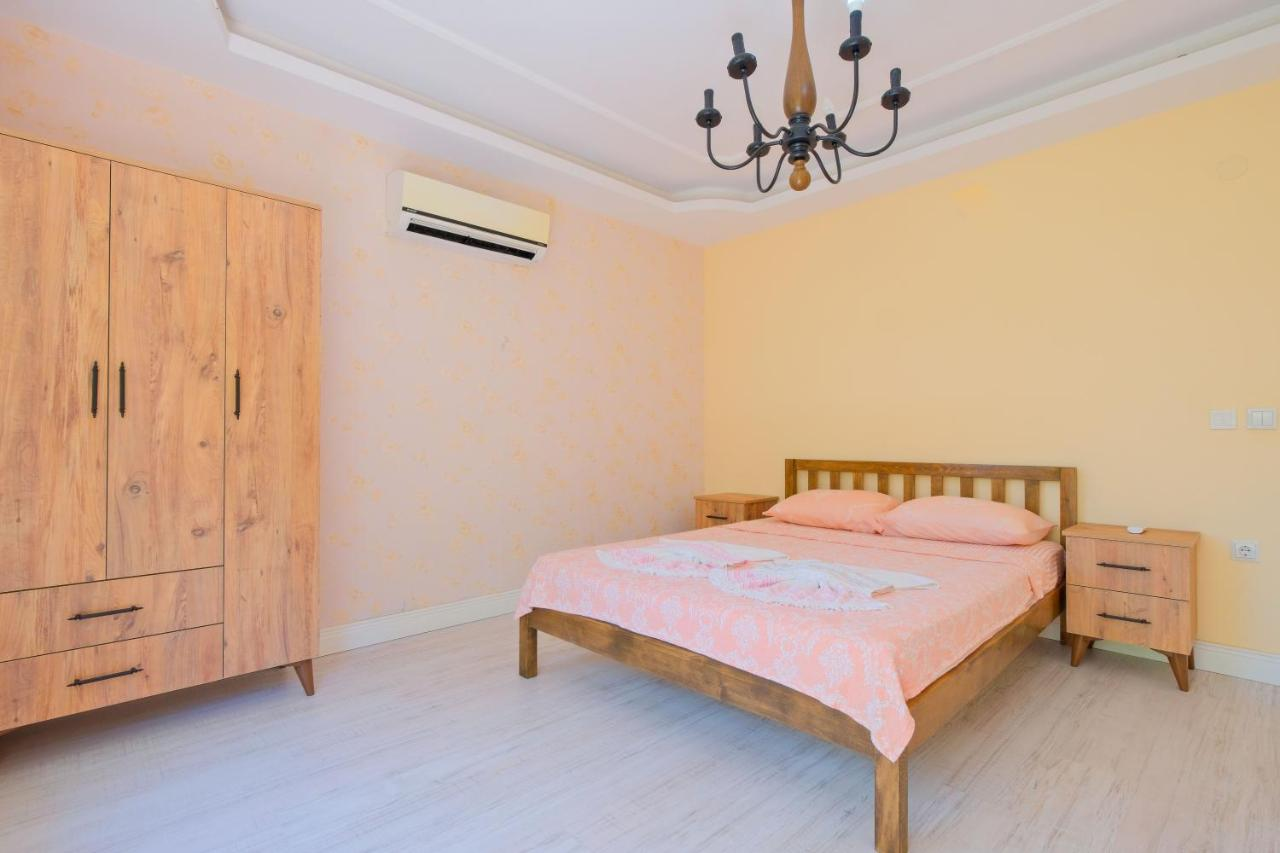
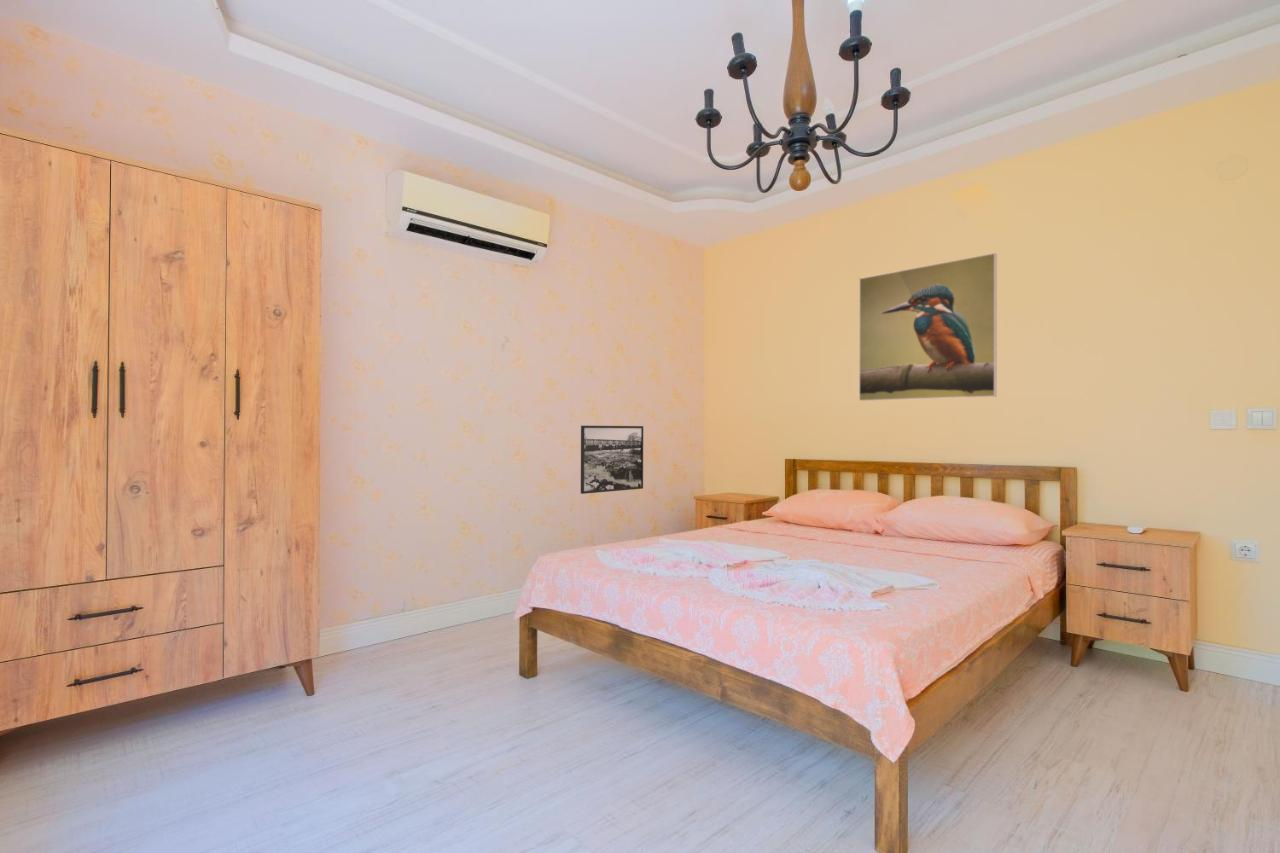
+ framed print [858,252,998,402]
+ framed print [580,425,644,495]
